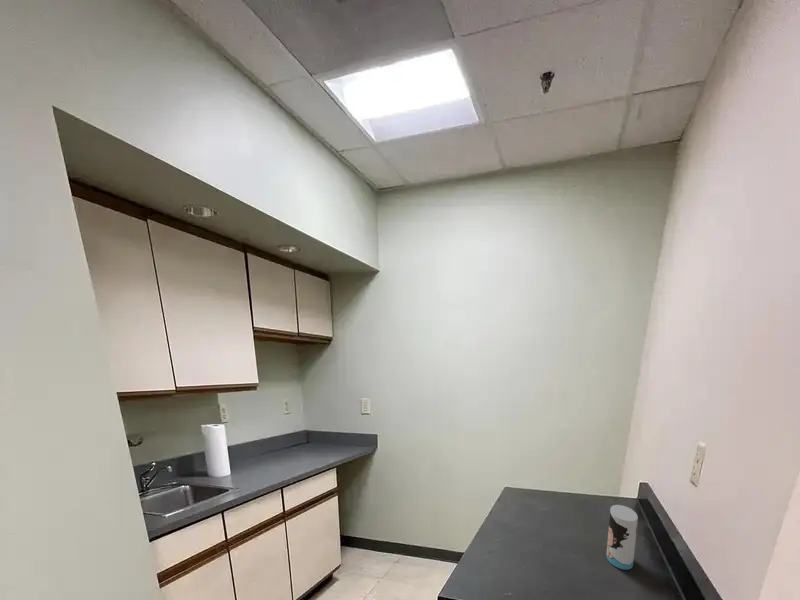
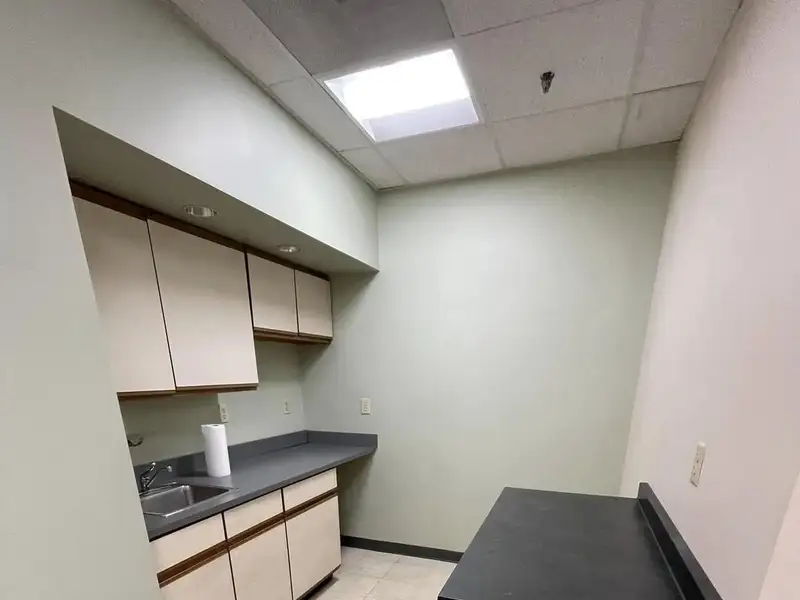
- cup [605,504,639,571]
